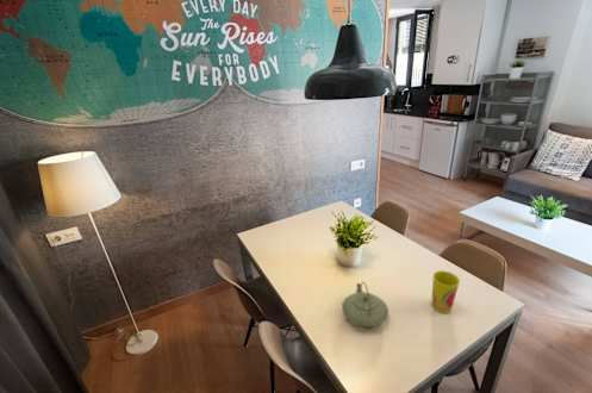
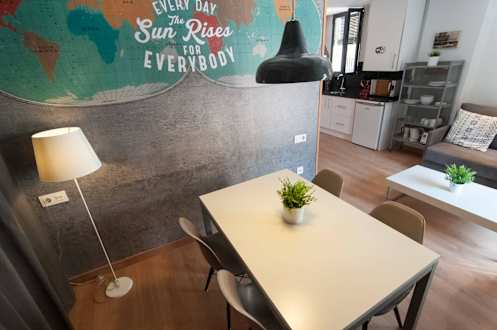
- teapot [341,281,390,329]
- cup [430,269,461,314]
